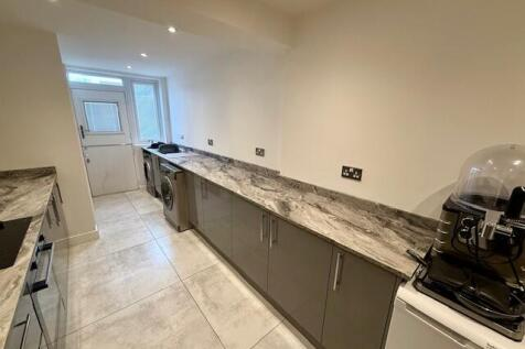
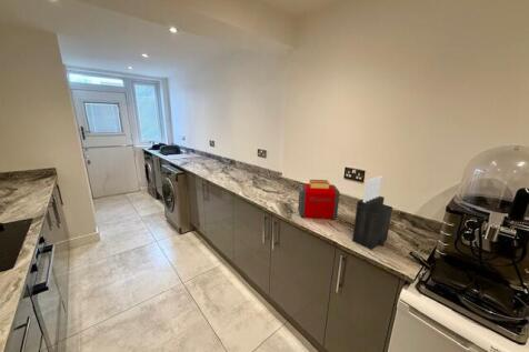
+ knife block [351,174,393,251]
+ toaster [298,179,340,220]
